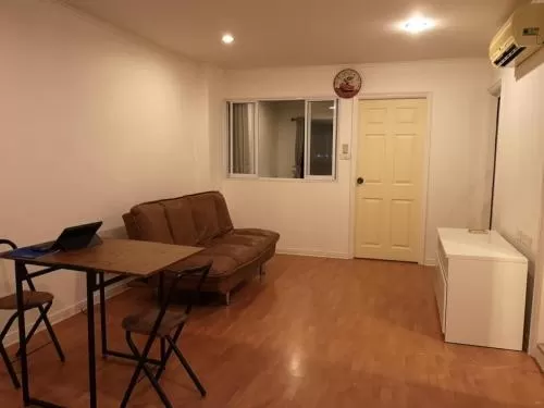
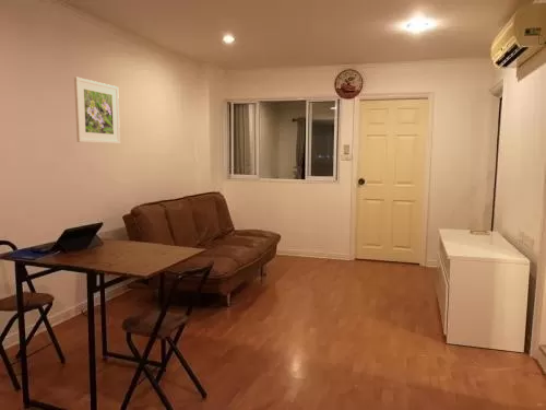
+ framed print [73,75,121,144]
